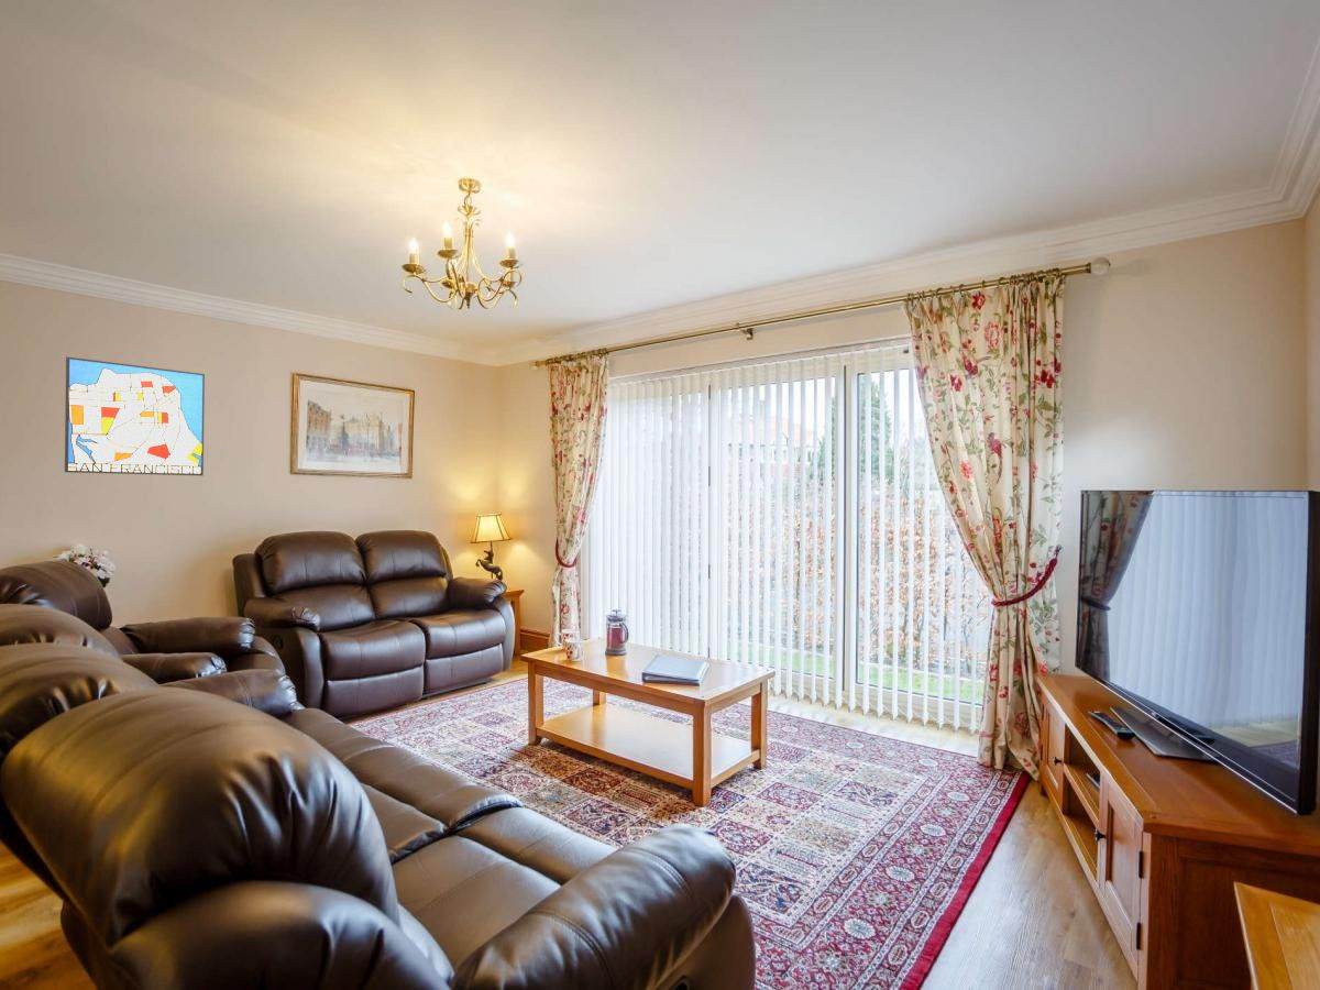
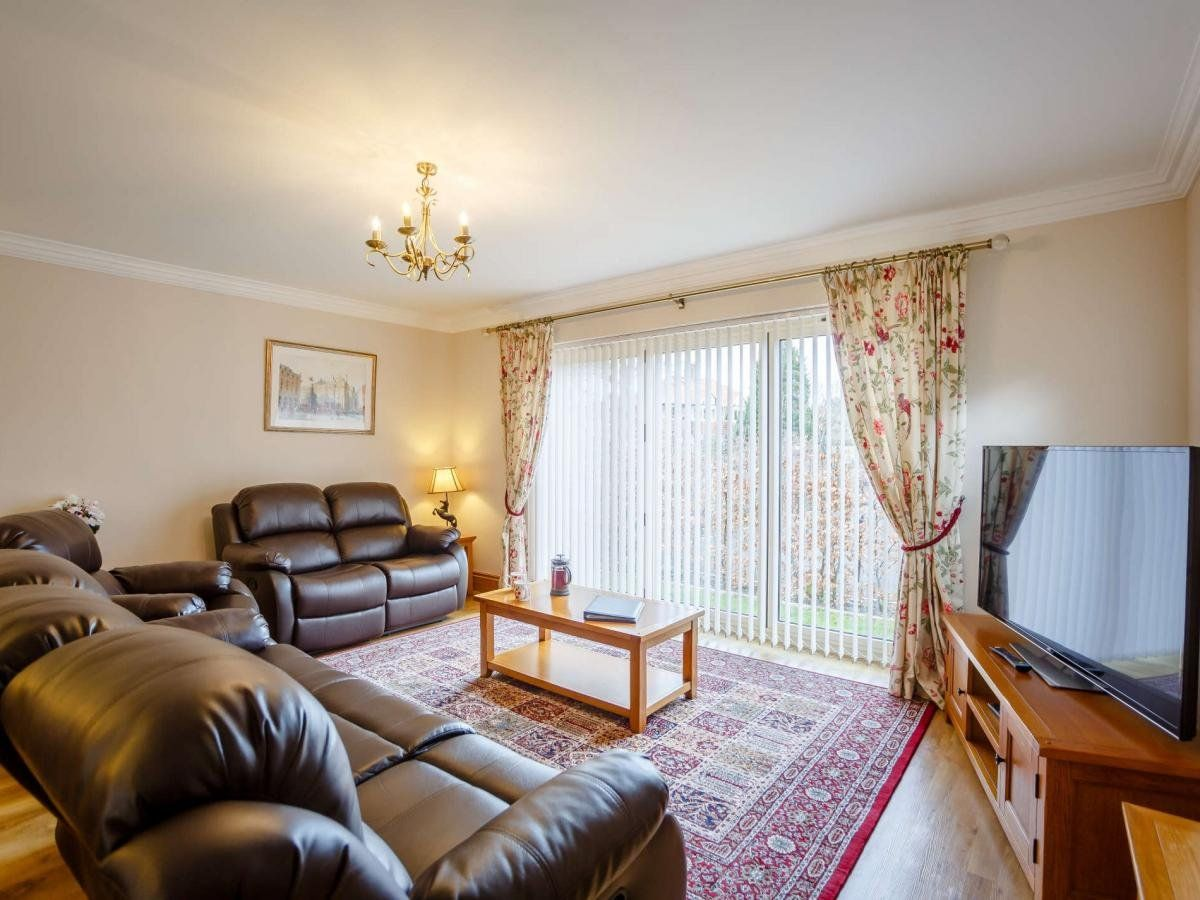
- wall art [64,355,206,476]
